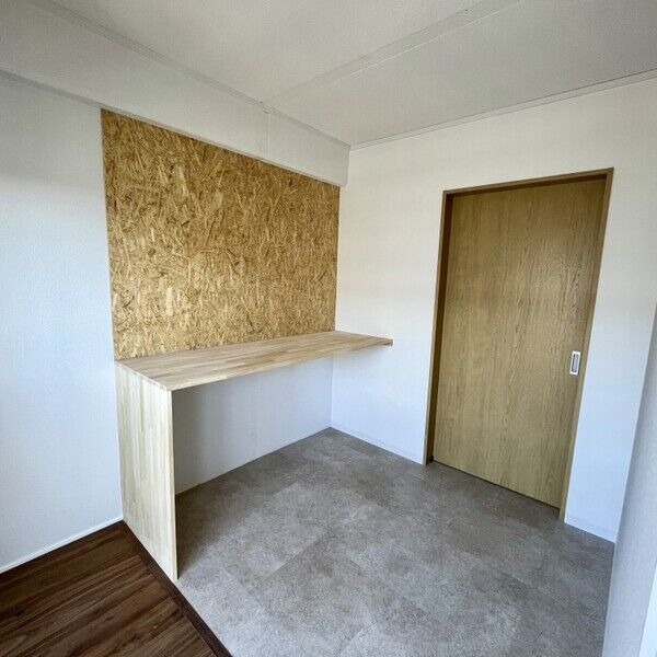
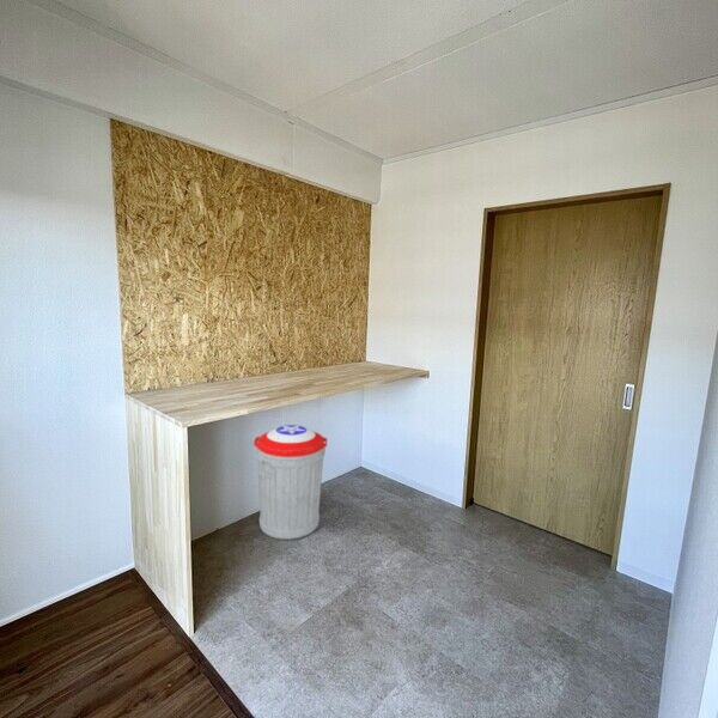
+ trash can [252,424,328,541]
